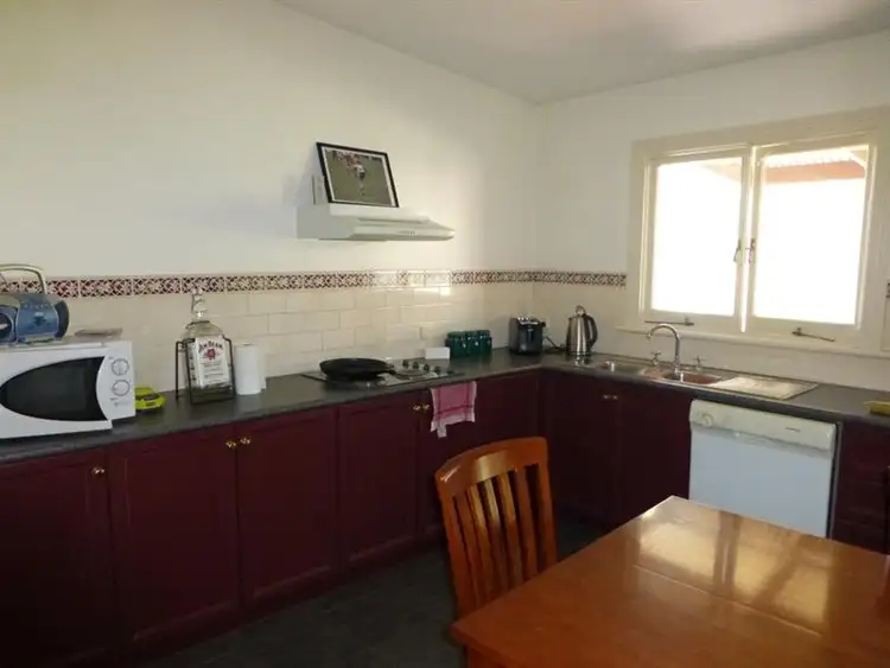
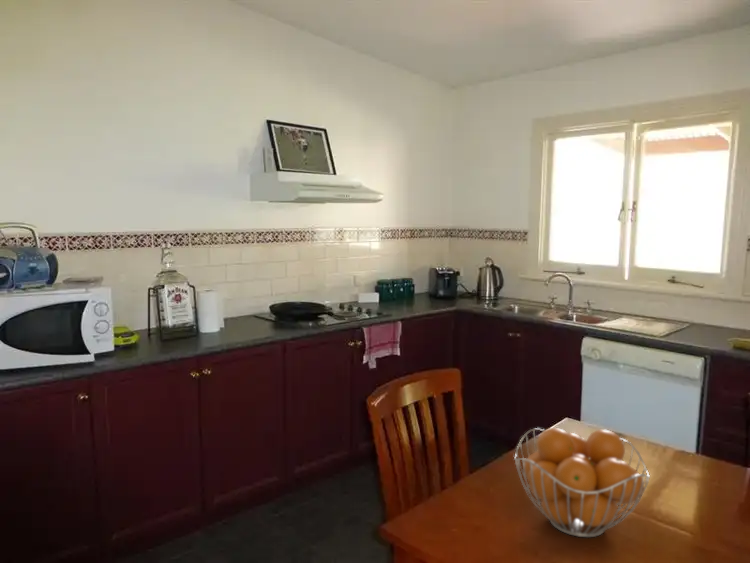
+ fruit basket [513,427,651,538]
